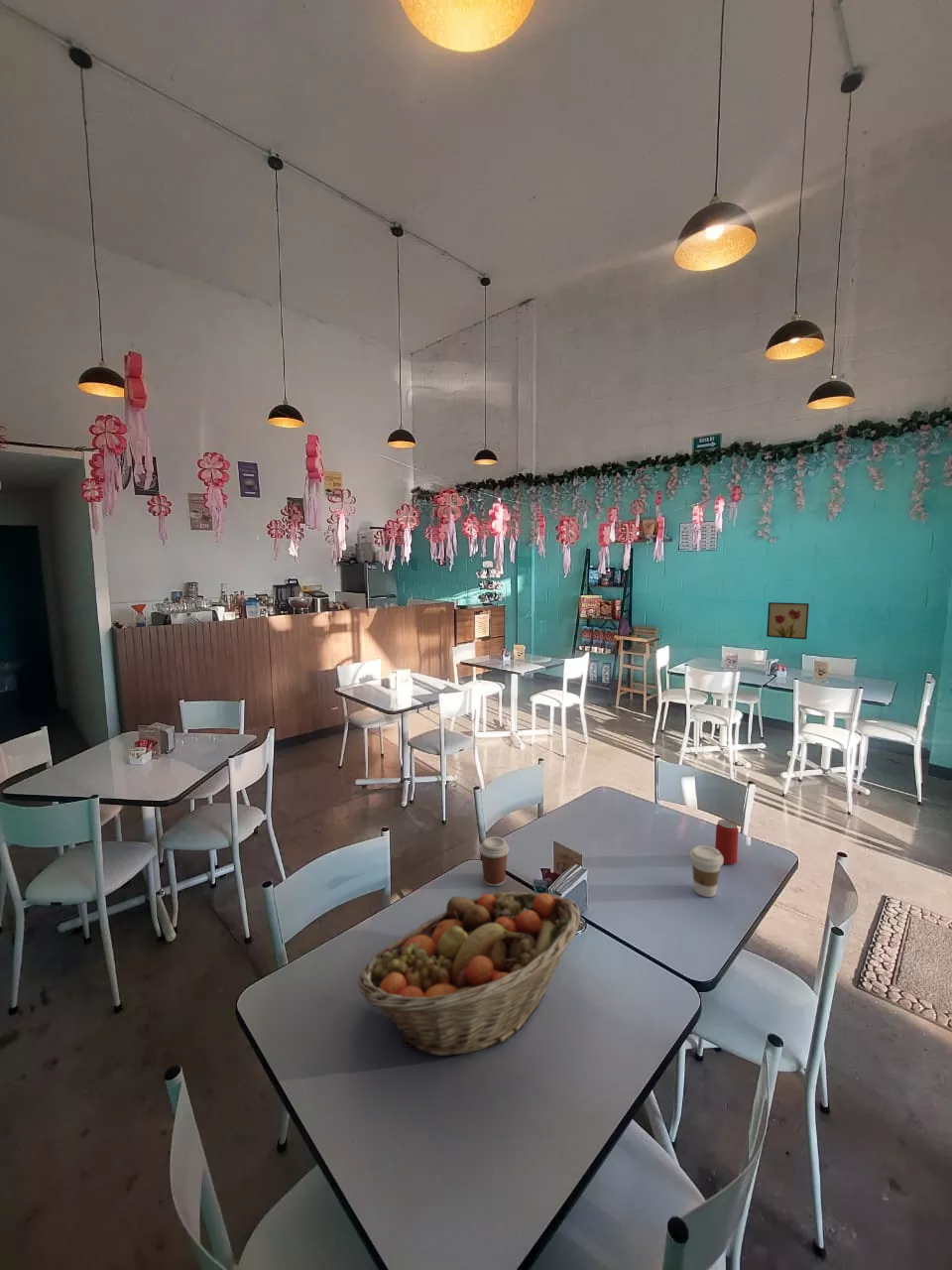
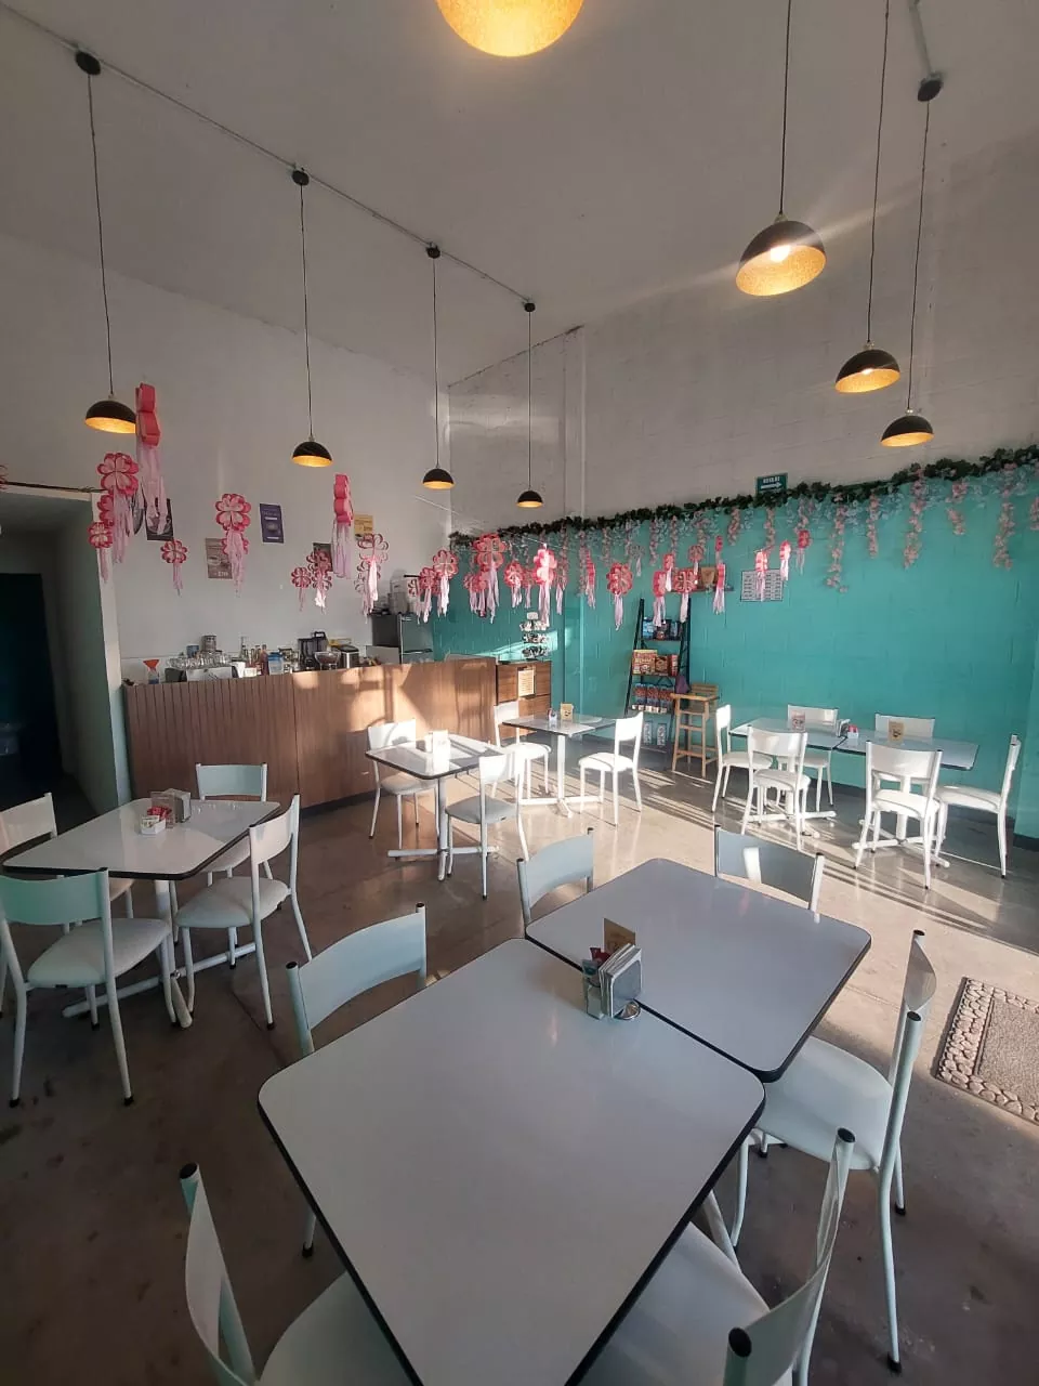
- fruit basket [357,890,581,1057]
- coffee cup [688,844,724,898]
- coffee cup [478,835,511,887]
- wall art [766,601,810,640]
- beverage can [714,819,740,865]
